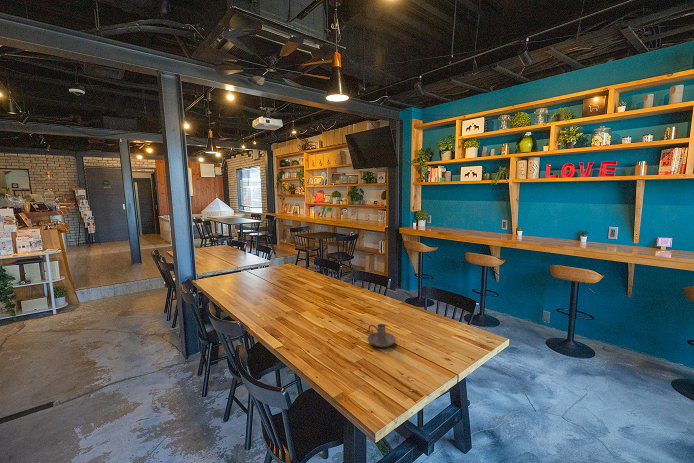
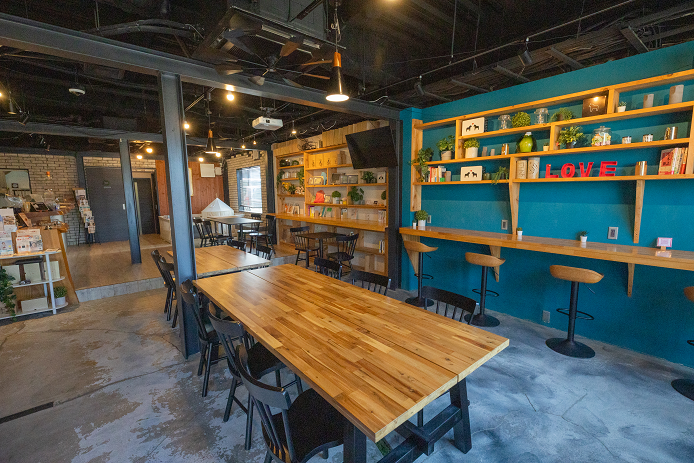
- candle holder [367,323,397,348]
